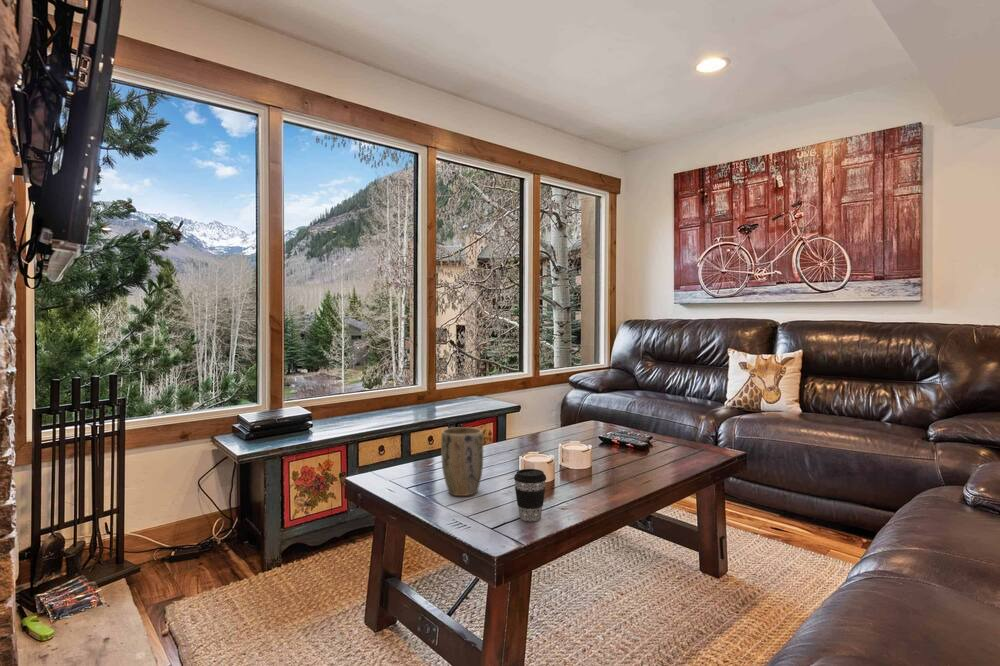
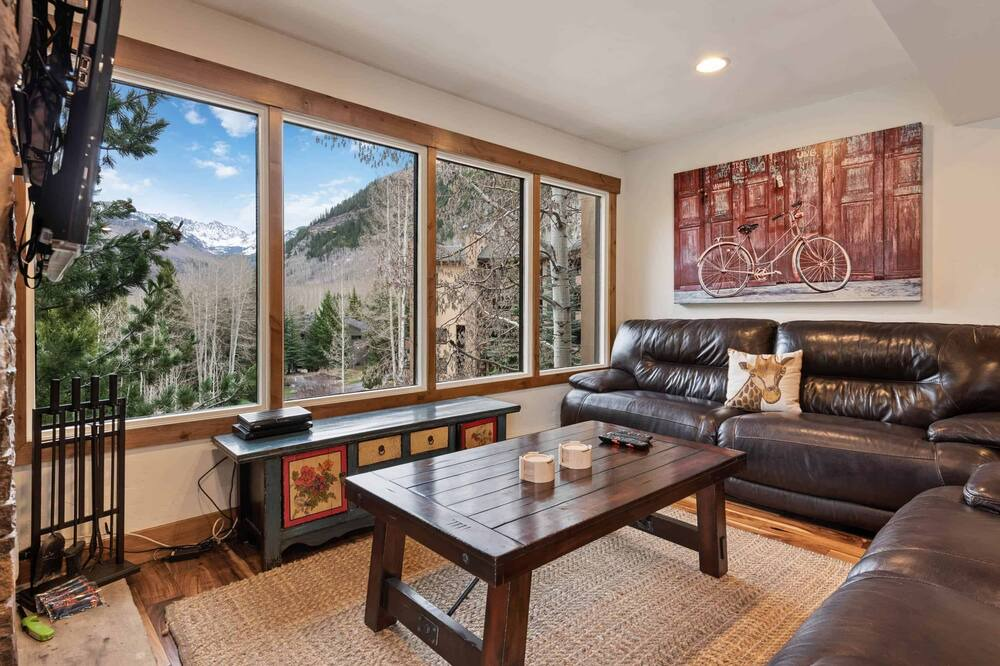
- coffee cup [513,468,547,522]
- plant pot [440,426,484,497]
